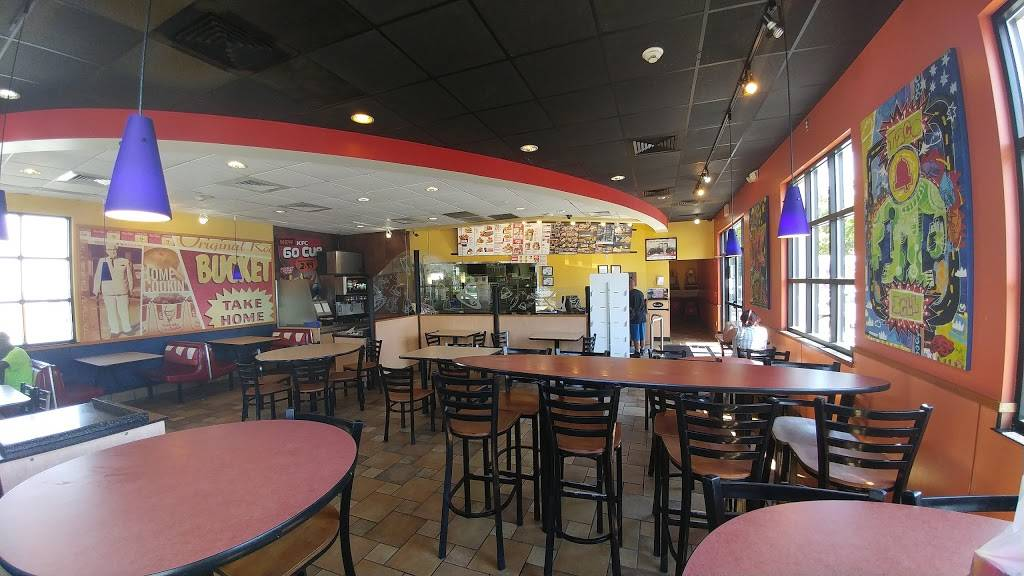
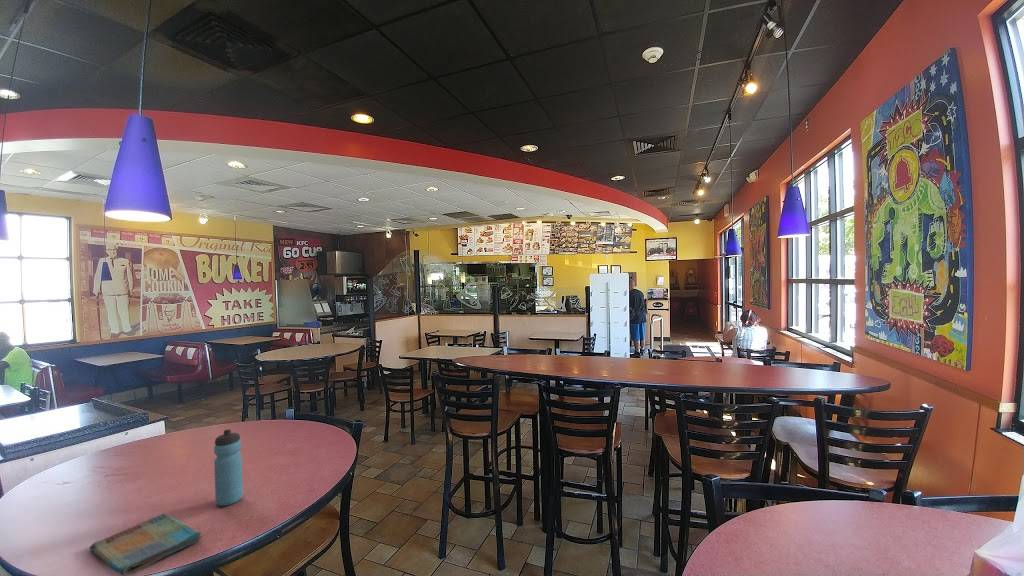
+ water bottle [213,428,244,507]
+ dish towel [89,512,203,576]
